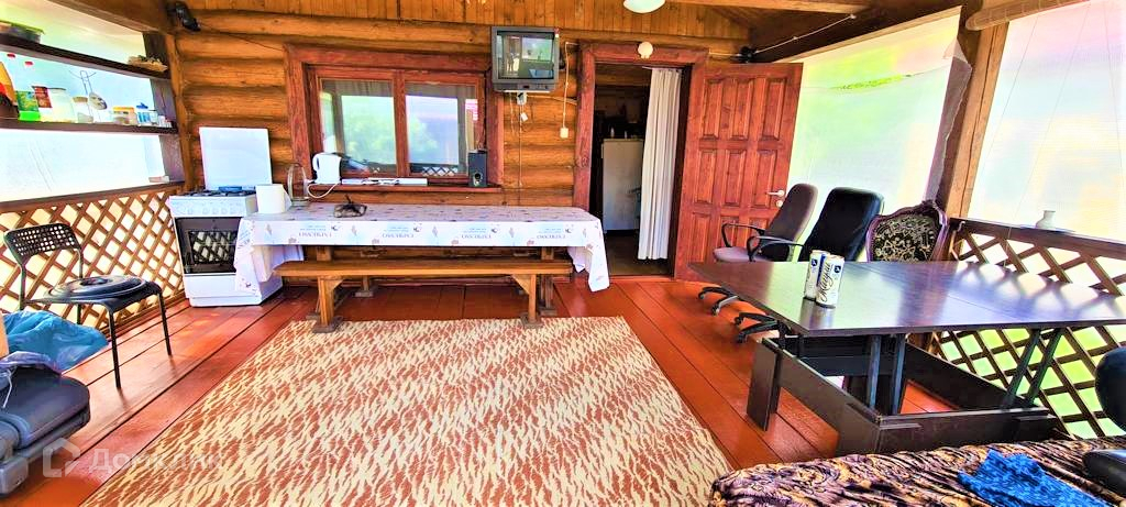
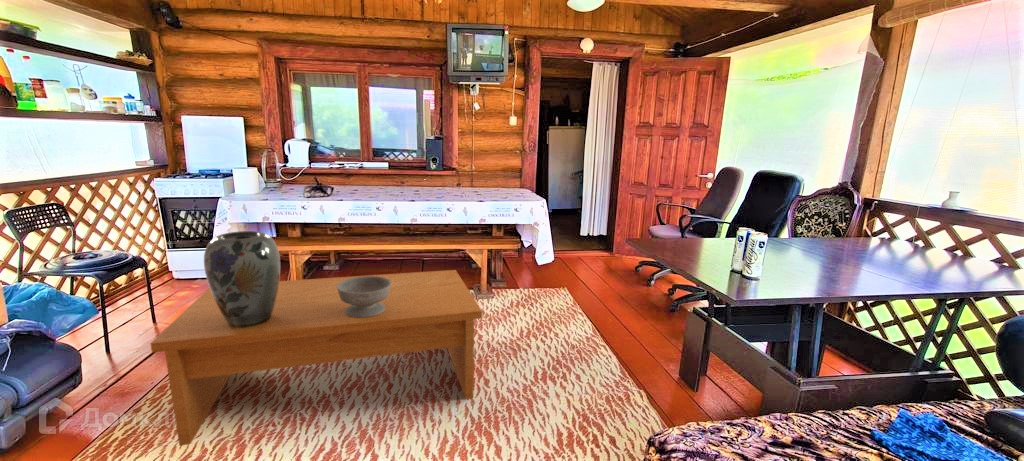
+ vase [203,230,281,328]
+ bowl [337,275,391,318]
+ coffee table [149,269,483,447]
